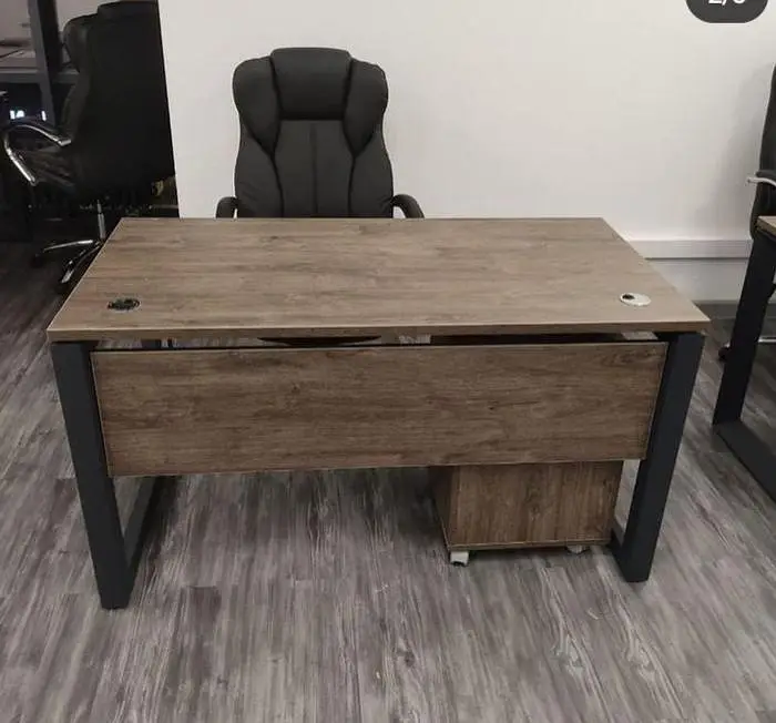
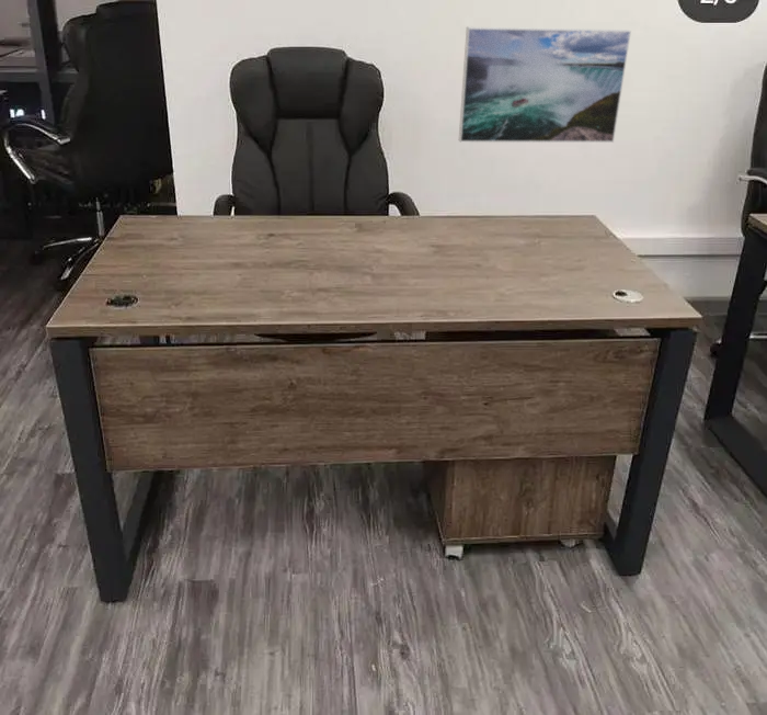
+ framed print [458,26,632,144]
